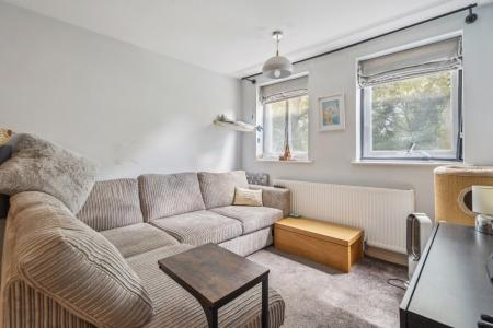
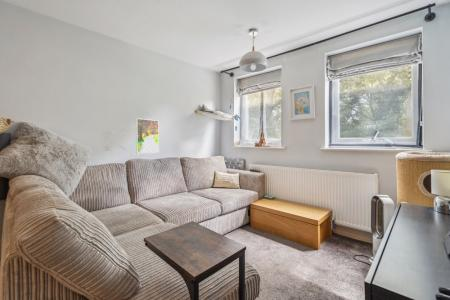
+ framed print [135,118,160,154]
